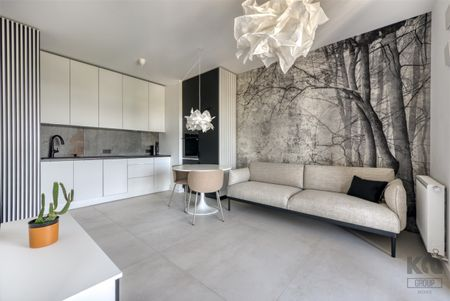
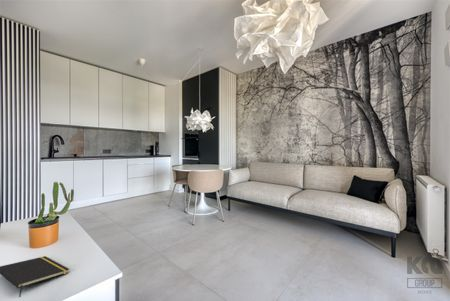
+ notepad [0,255,70,298]
